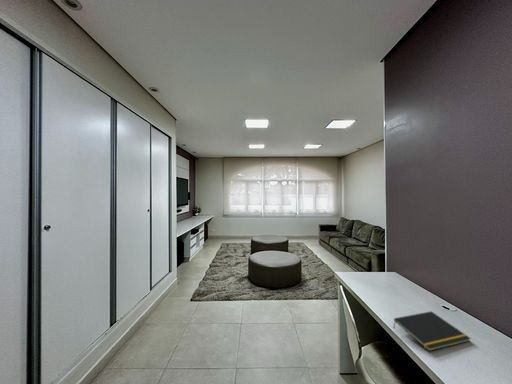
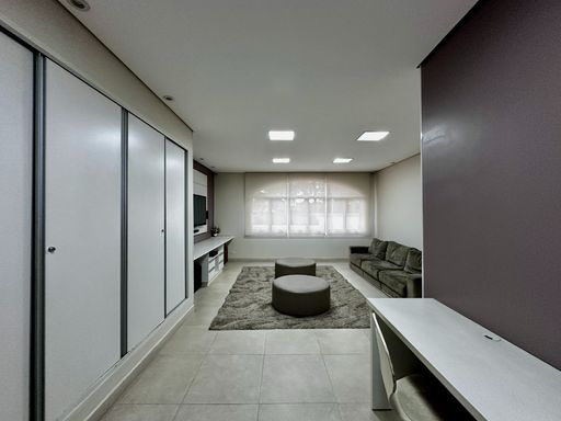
- notepad [393,310,472,352]
